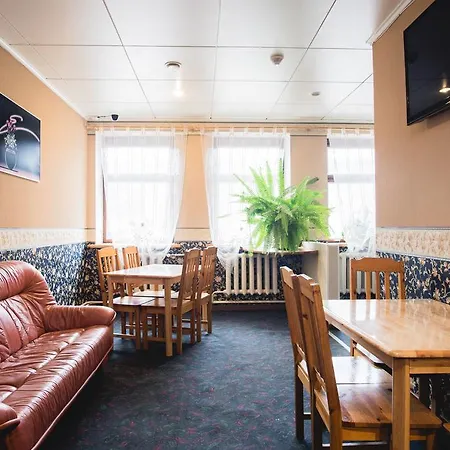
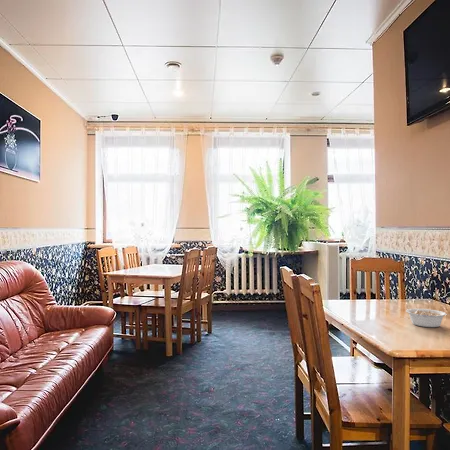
+ legume [405,308,450,328]
